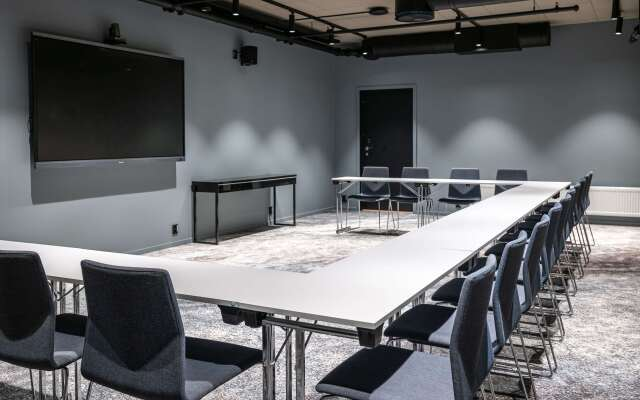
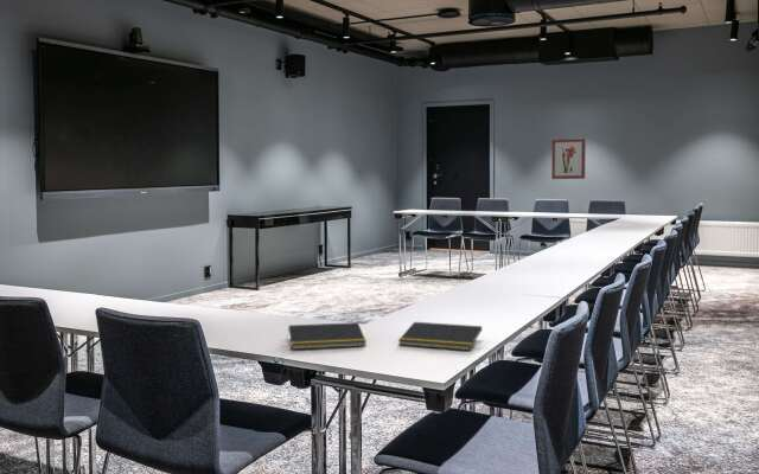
+ wall art [550,137,587,180]
+ notepad [397,321,483,352]
+ notepad [286,321,368,351]
